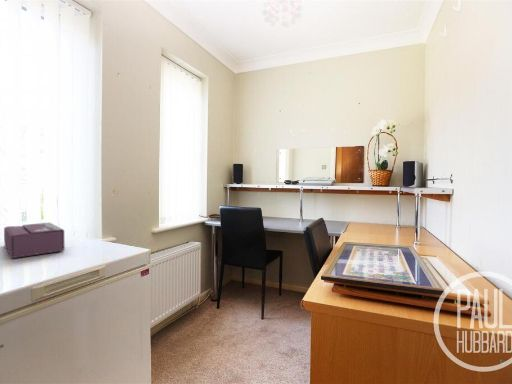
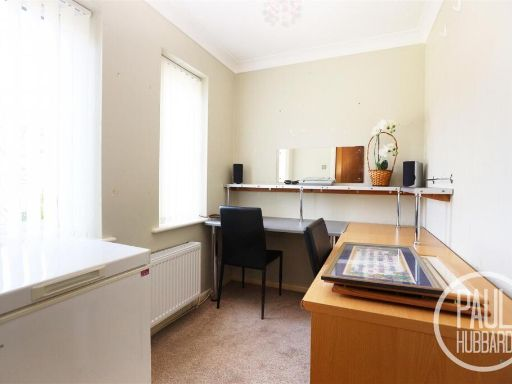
- tissue box [3,221,65,259]
